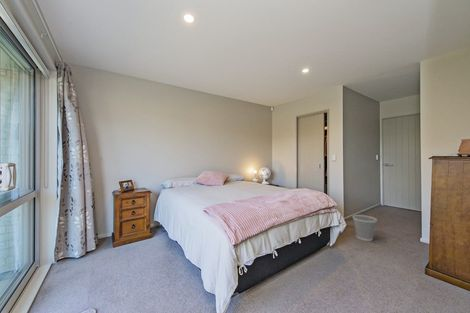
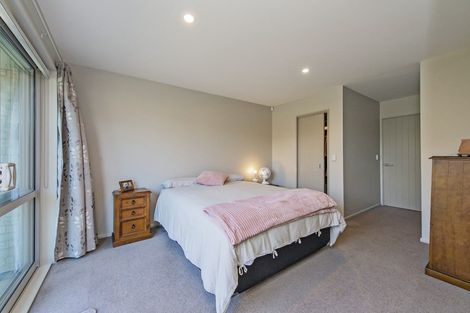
- wastebasket [351,214,378,242]
